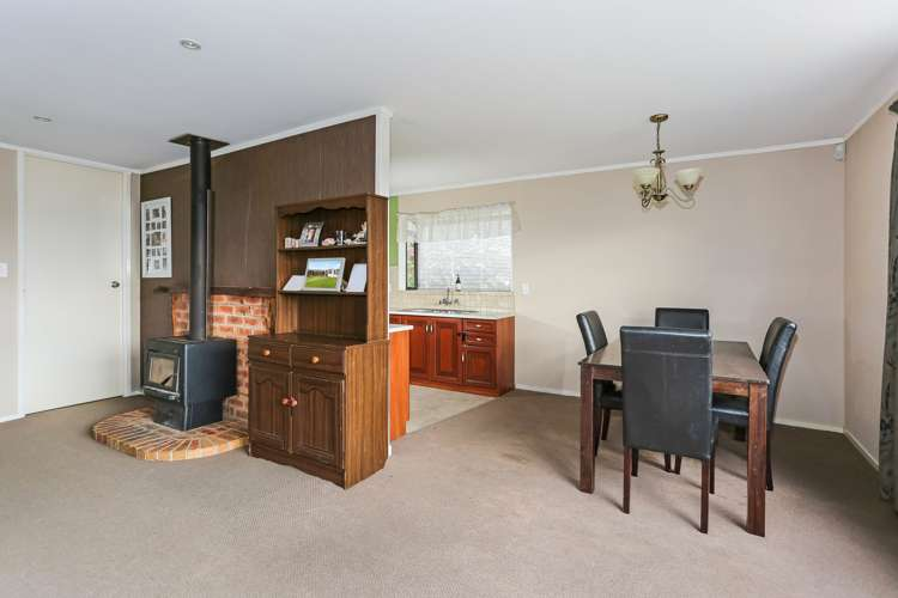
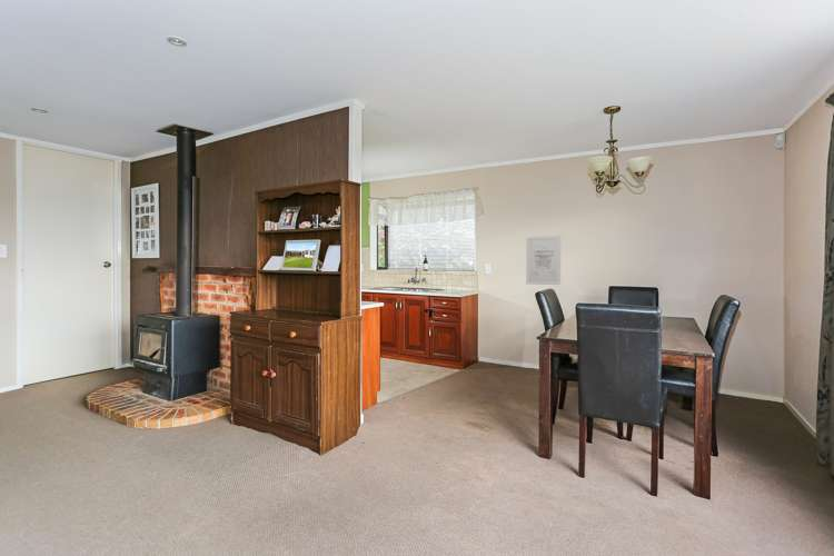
+ wall art [525,235,562,286]
